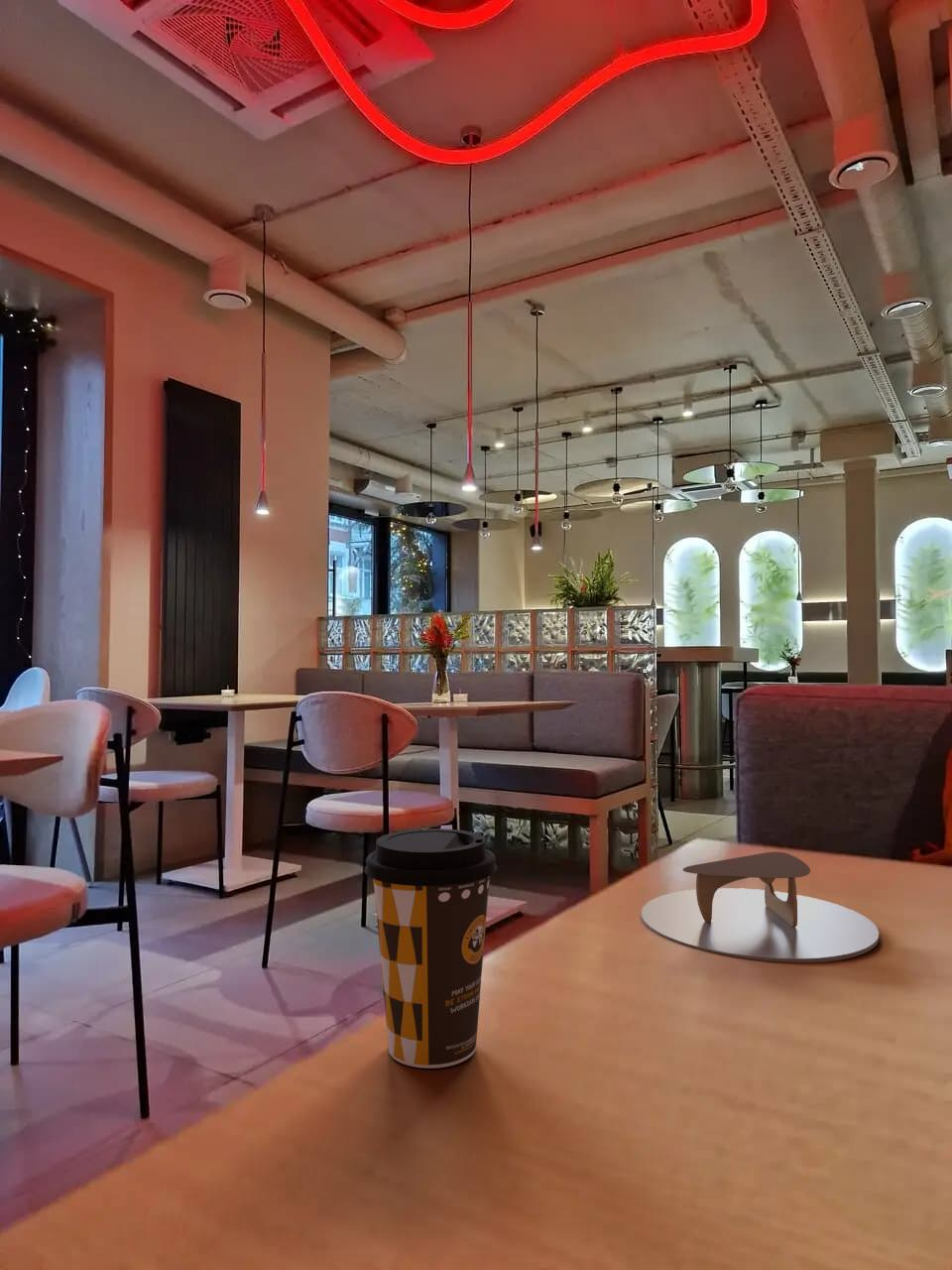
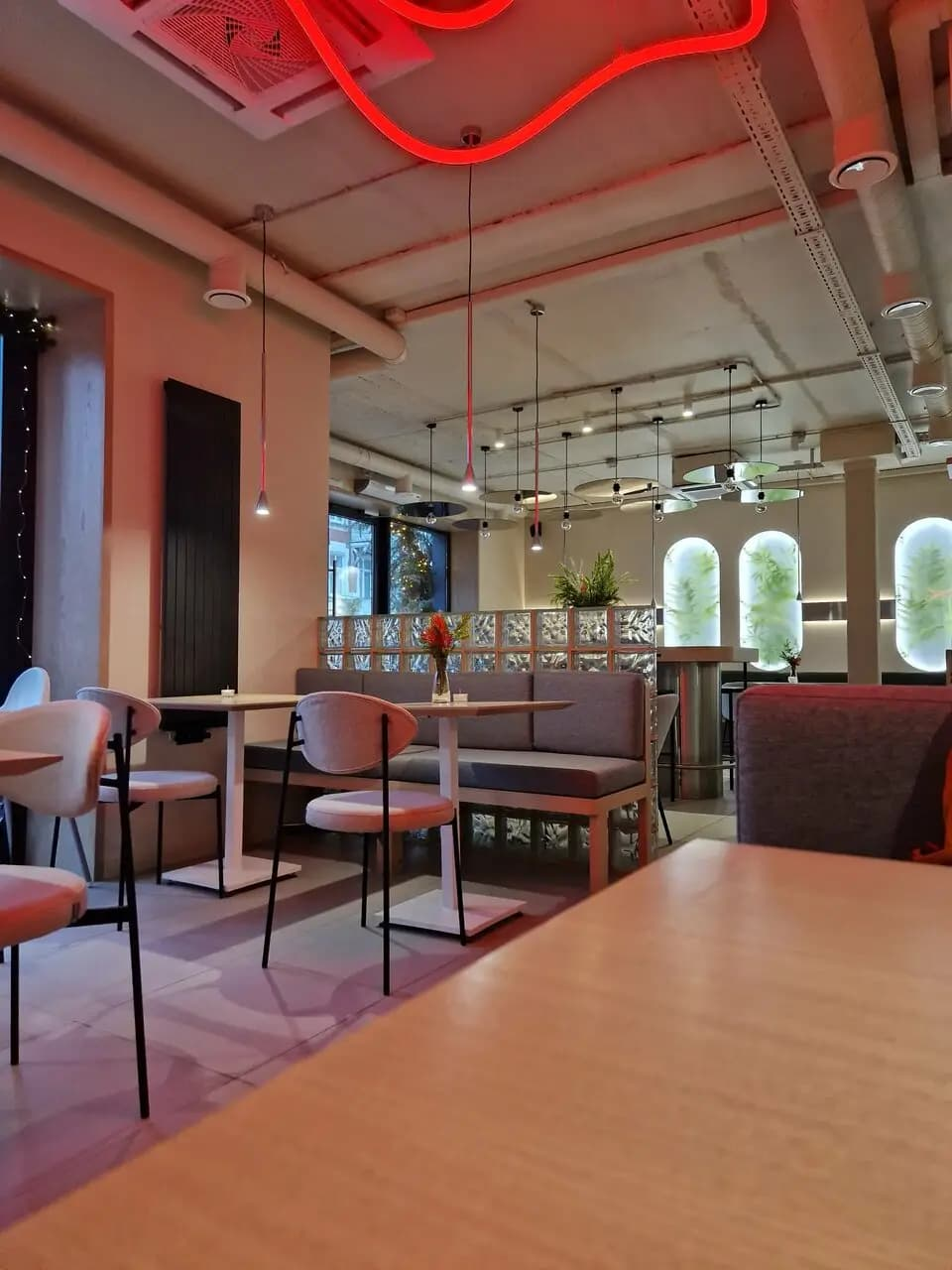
- coffee cup [363,827,498,1070]
- napkin holder [641,851,880,963]
